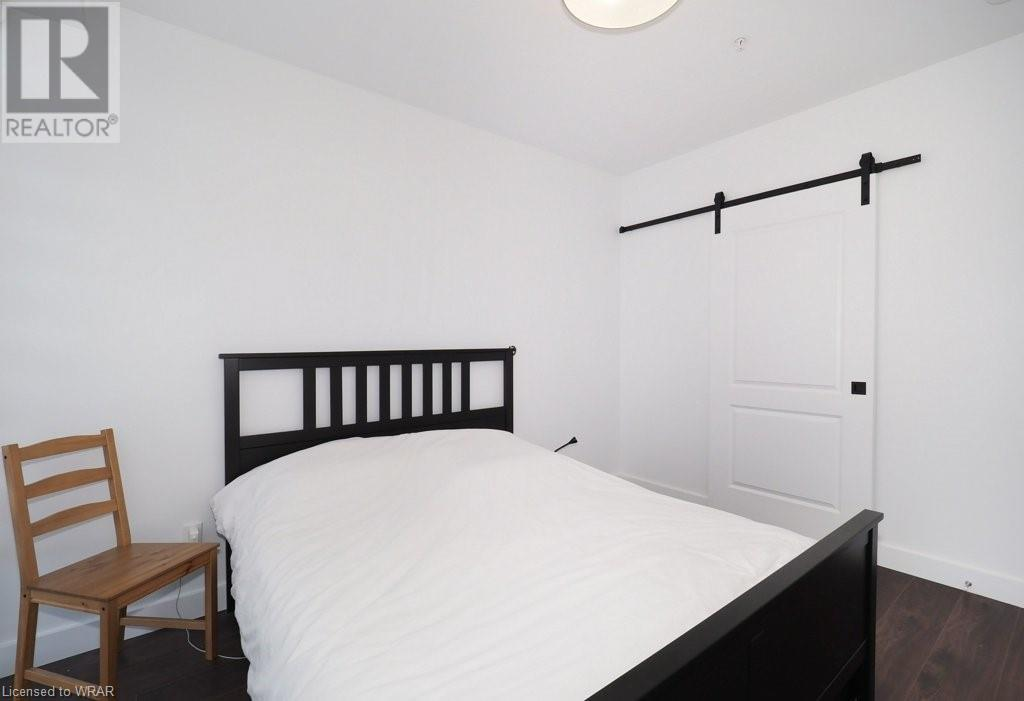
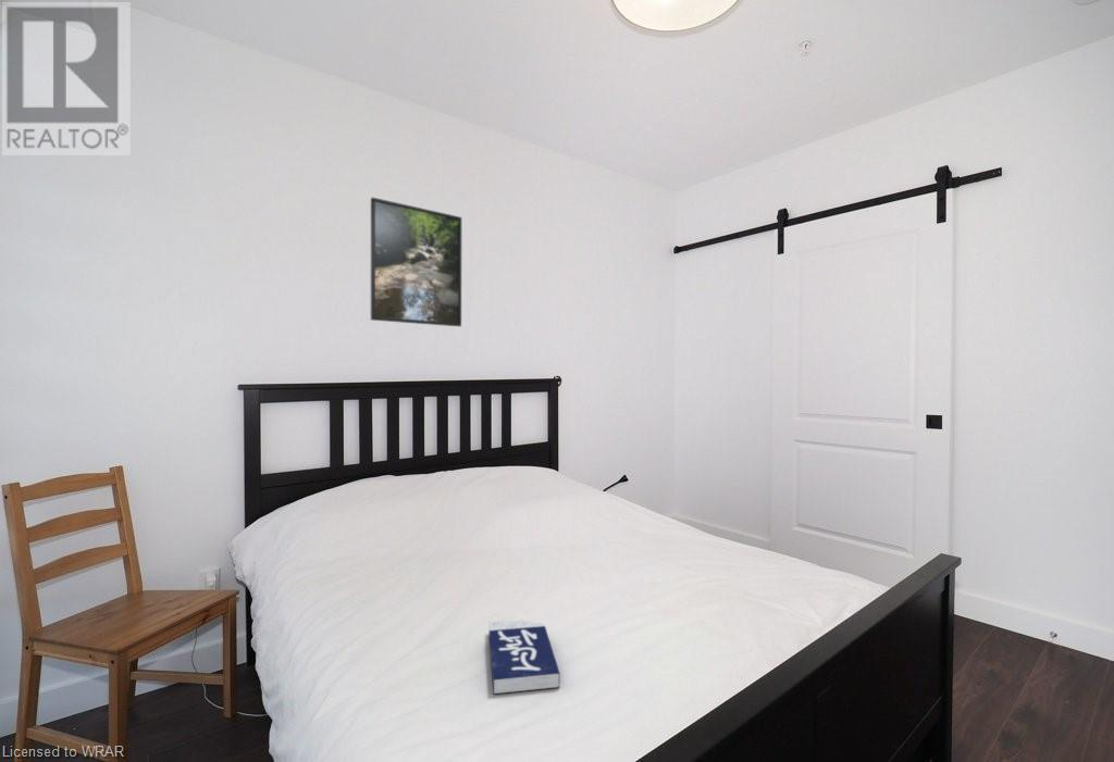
+ book [488,619,560,695]
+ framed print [370,197,462,327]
